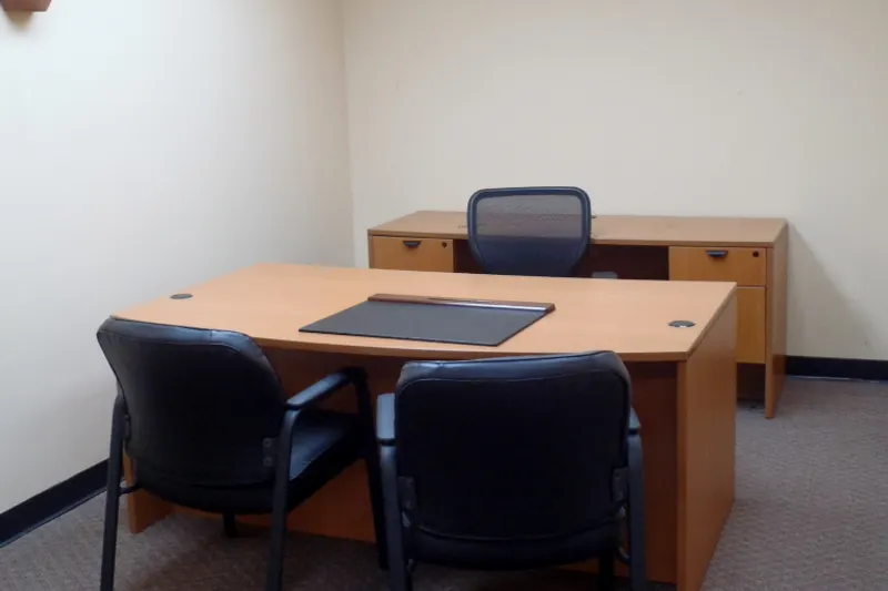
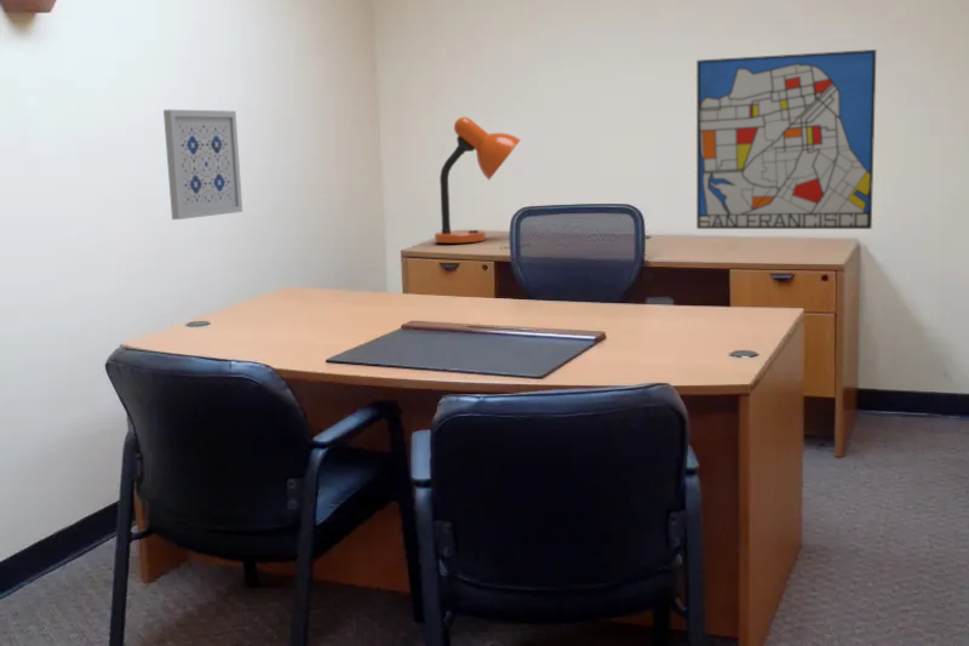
+ wall art [162,108,243,221]
+ wall art [695,48,877,230]
+ desk lamp [434,116,522,244]
